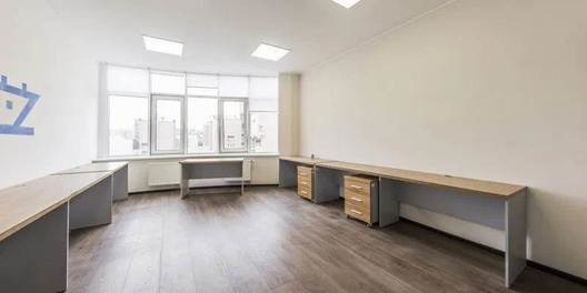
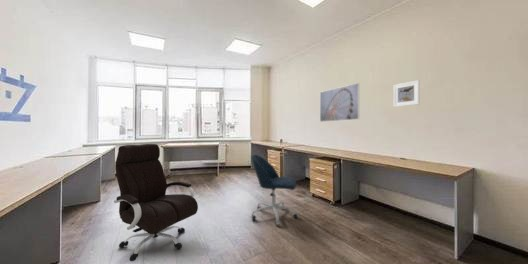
+ office chair [113,143,199,262]
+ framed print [319,82,360,123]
+ office chair [250,154,299,227]
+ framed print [393,79,420,108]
